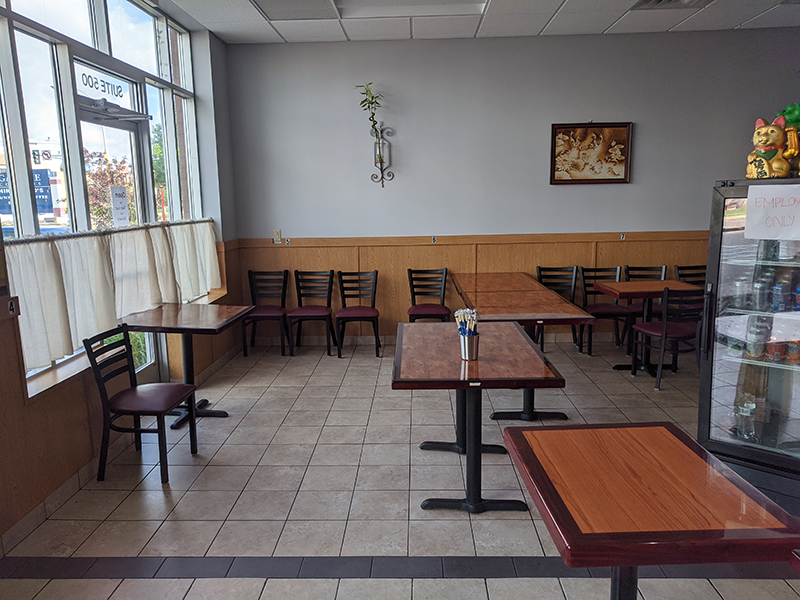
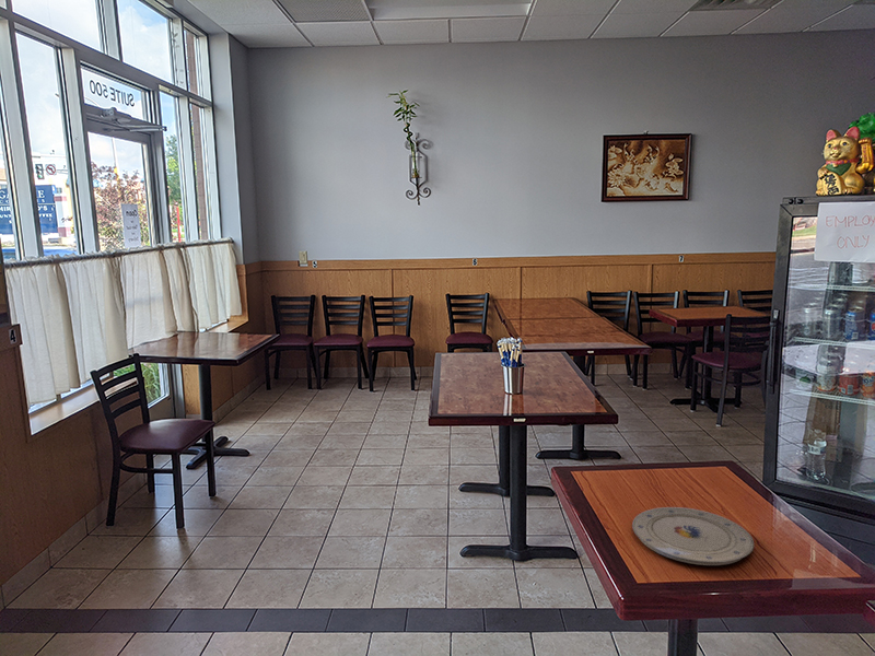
+ plate [631,506,755,566]
